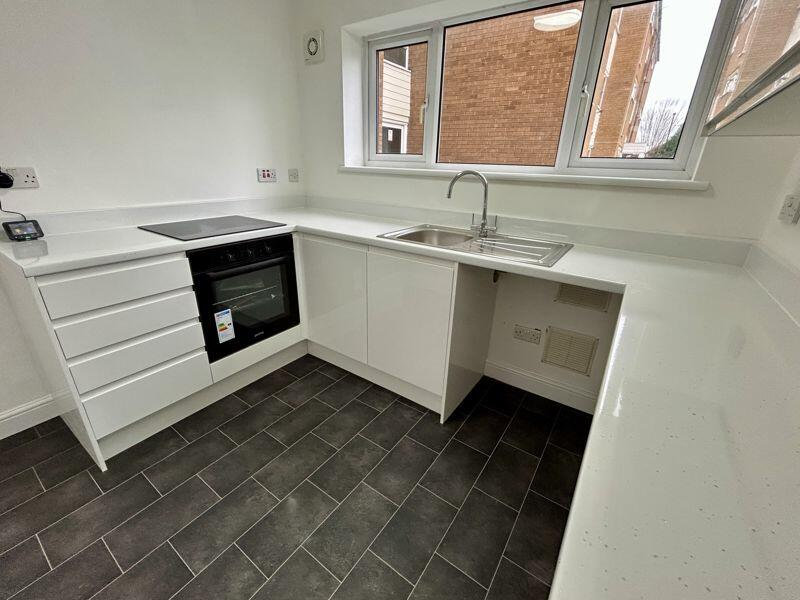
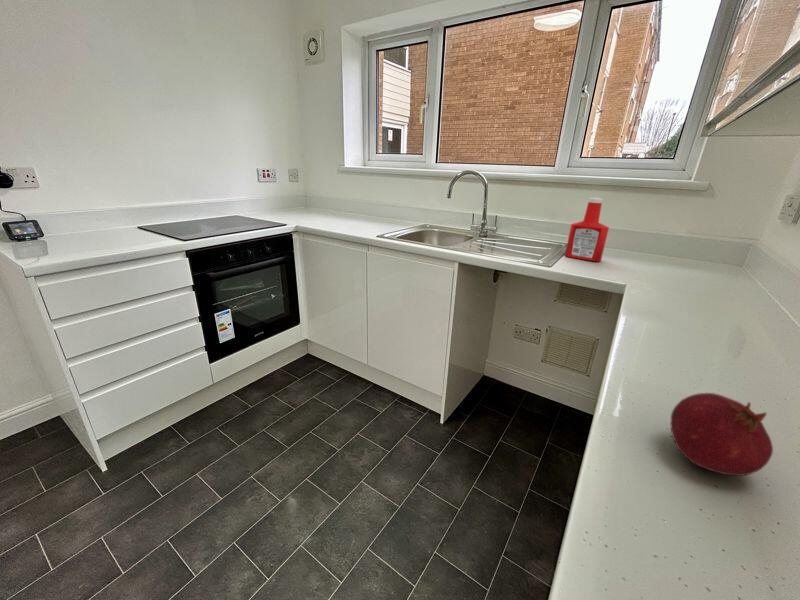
+ fruit [670,392,774,477]
+ soap bottle [564,197,610,262]
